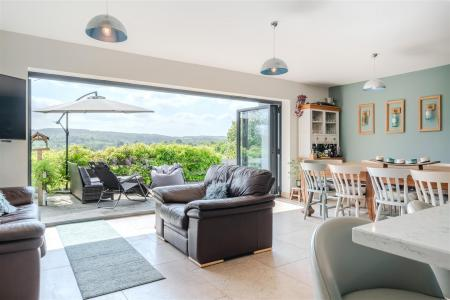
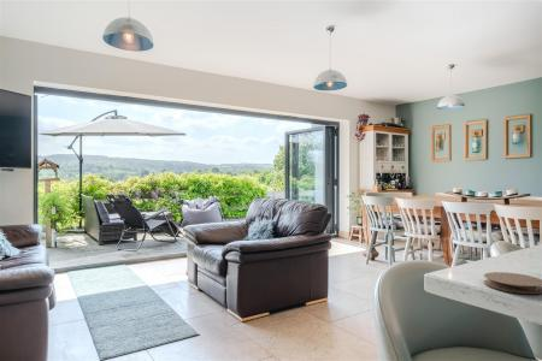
+ coaster [483,271,542,295]
